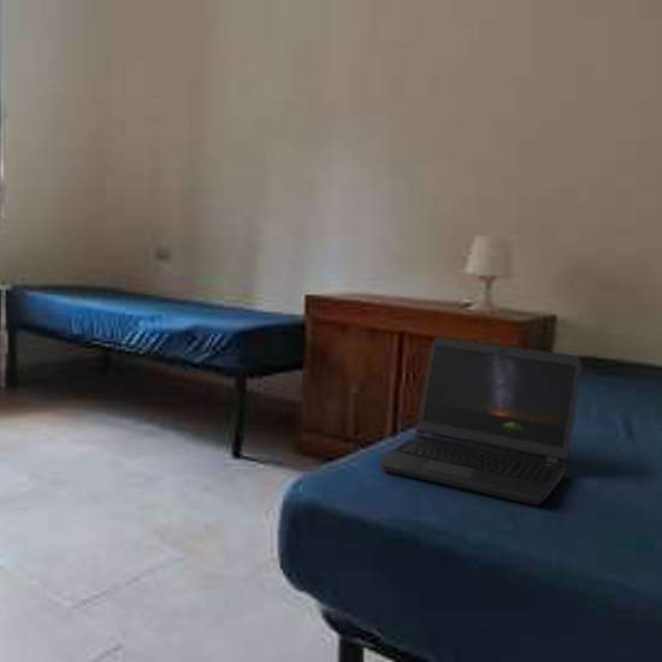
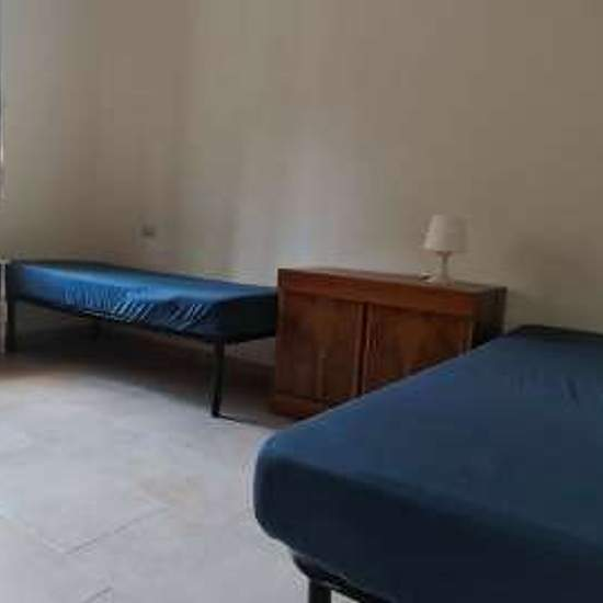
- laptop computer [378,336,583,507]
